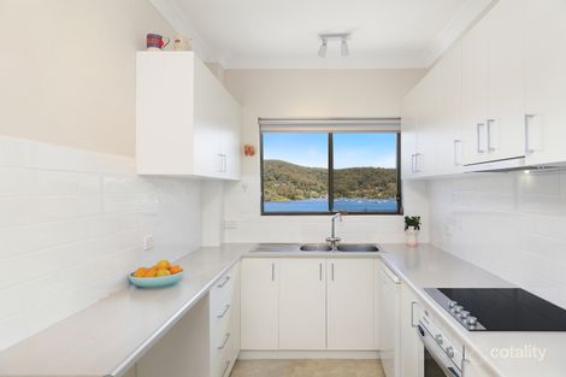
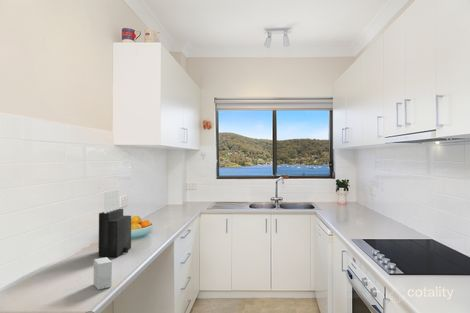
+ knife block [98,188,132,258]
+ small box [92,256,113,291]
